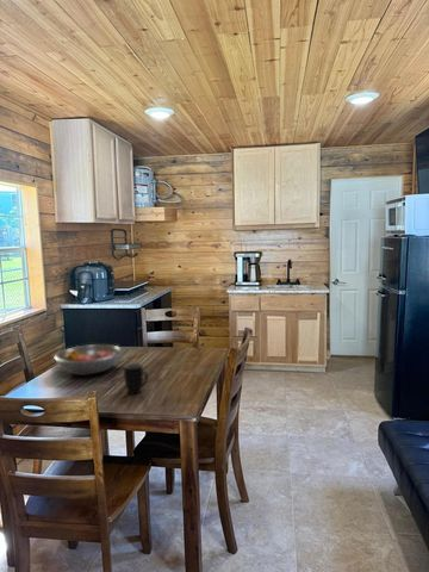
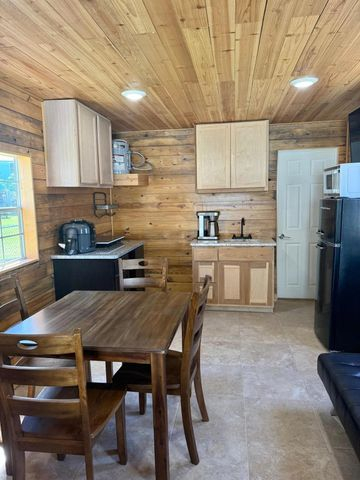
- mug [123,362,149,396]
- fruit bowl [52,343,124,377]
